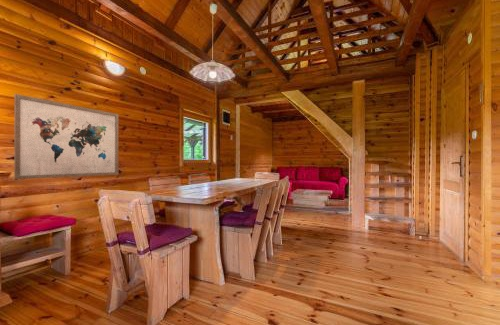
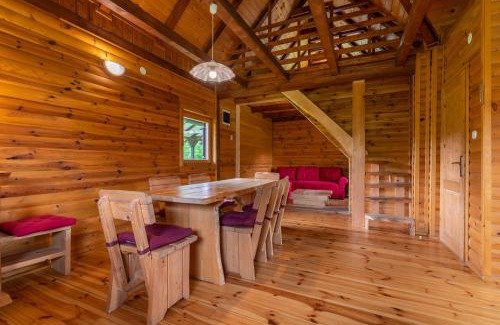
- wall art [13,93,119,180]
